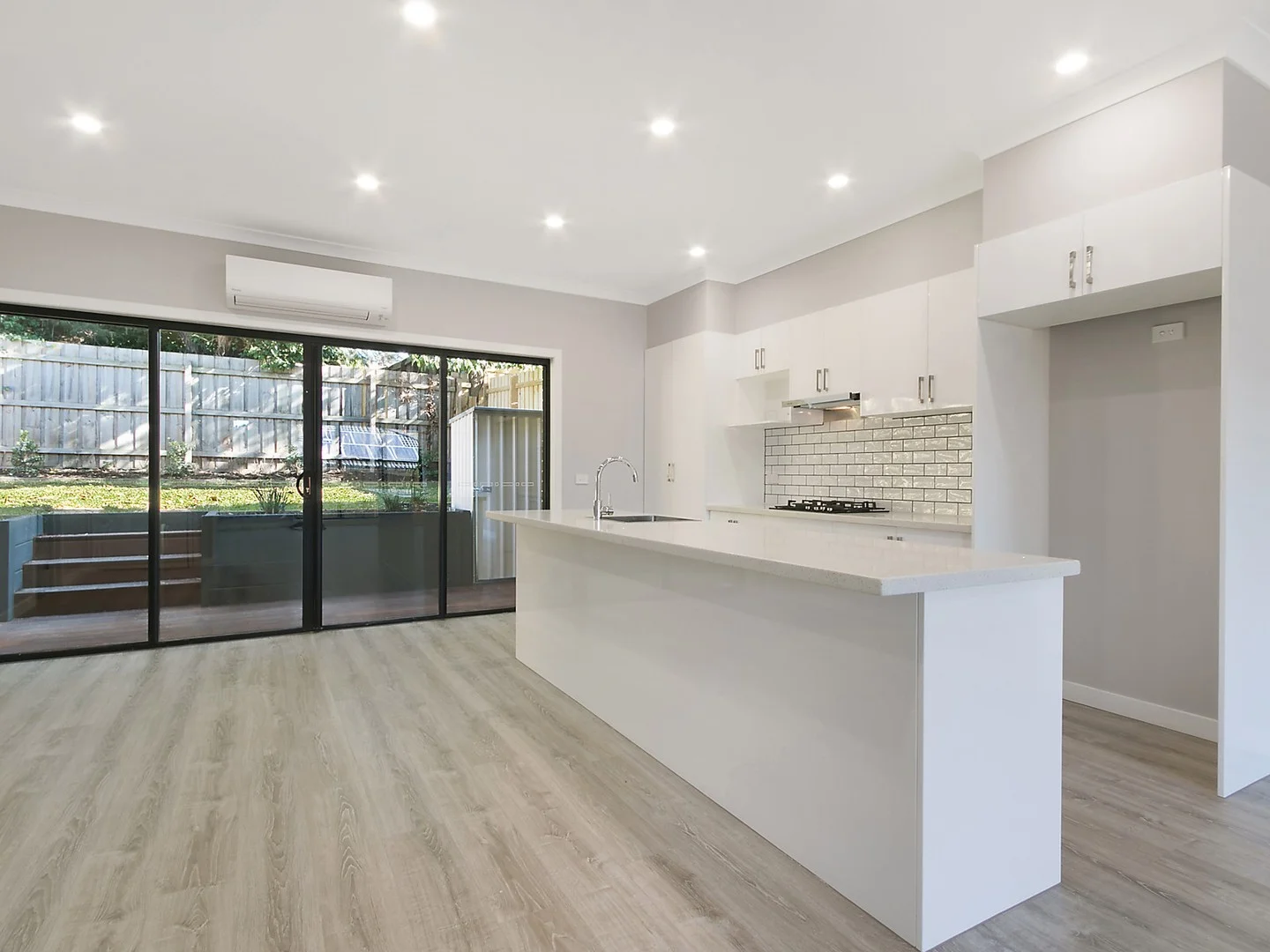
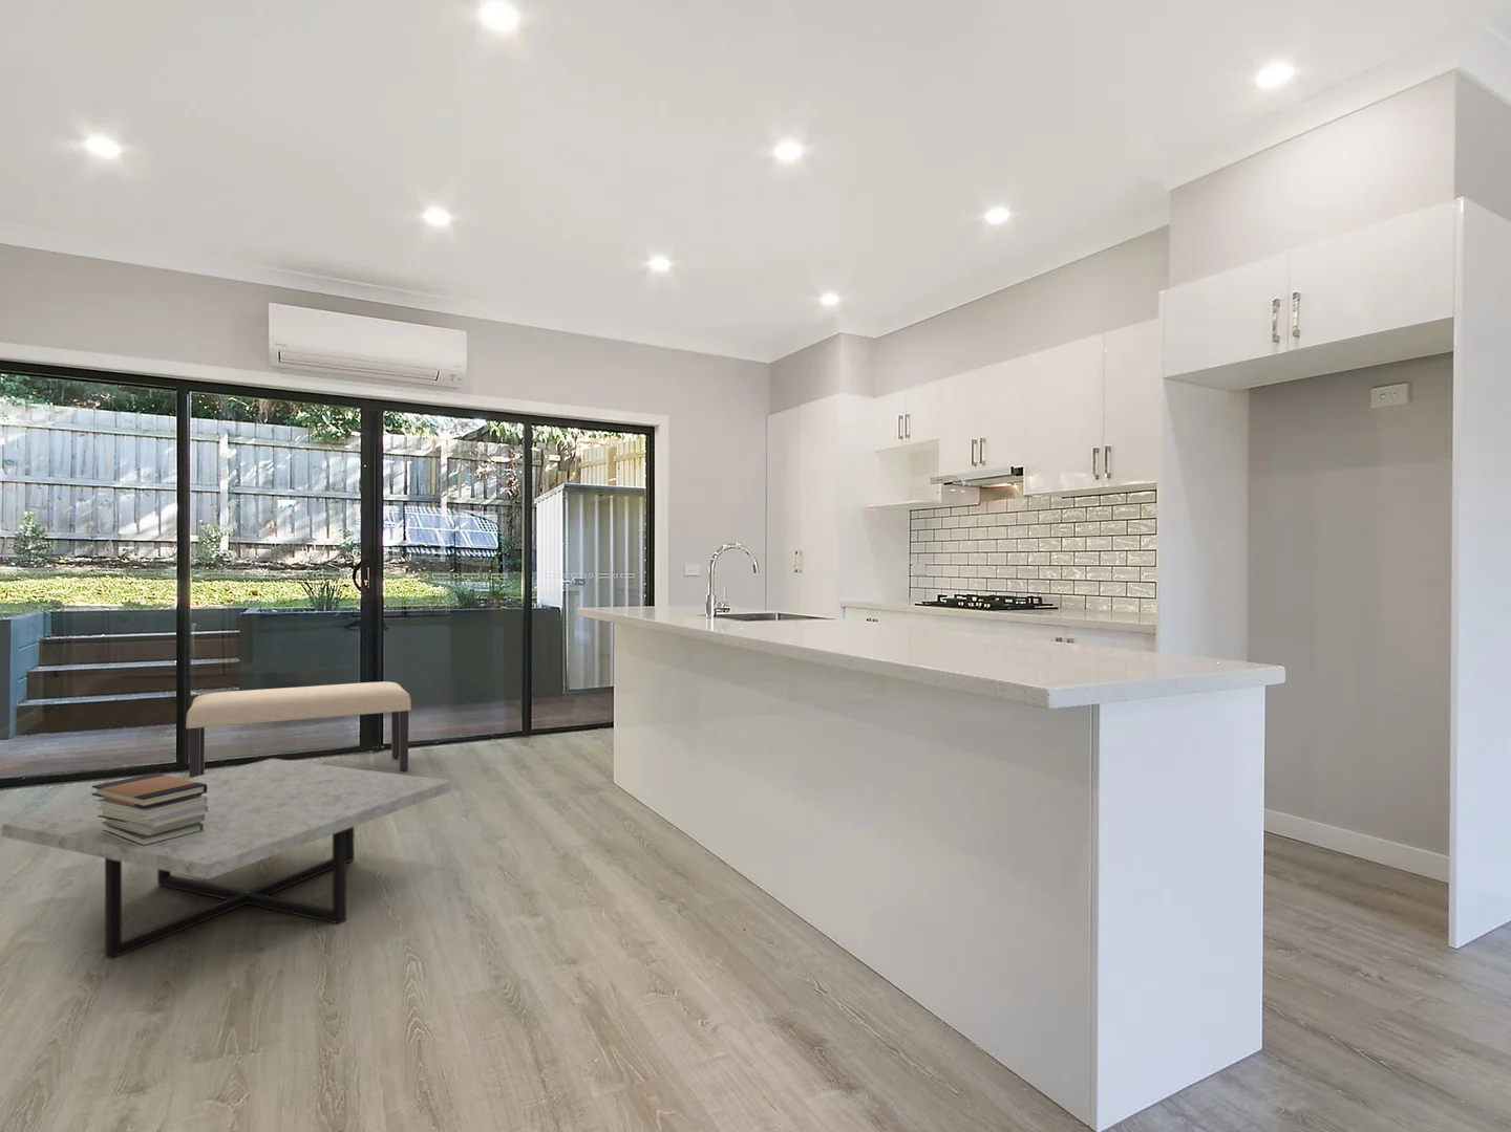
+ bench [184,680,413,779]
+ book stack [90,773,209,847]
+ coffee table [1,757,452,960]
